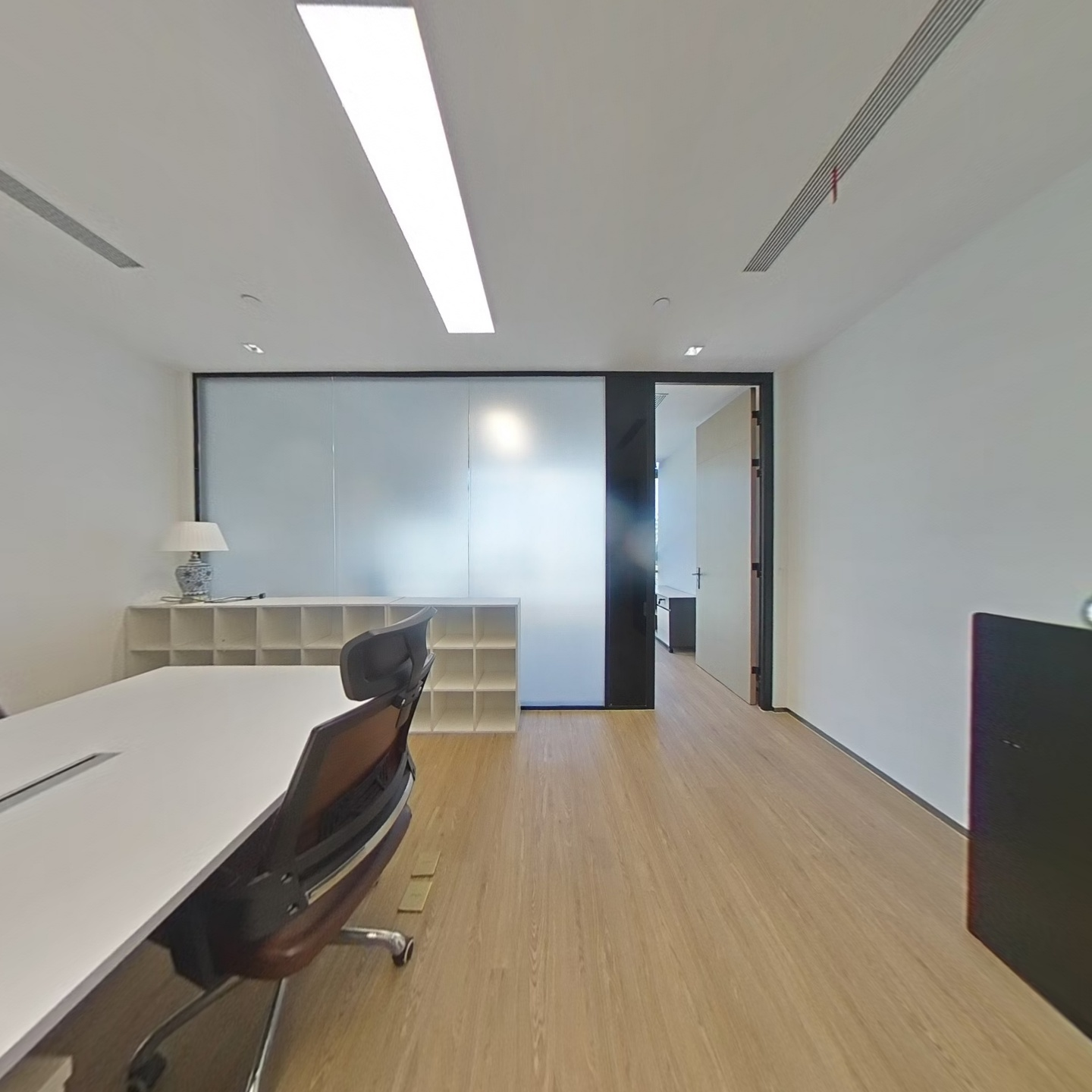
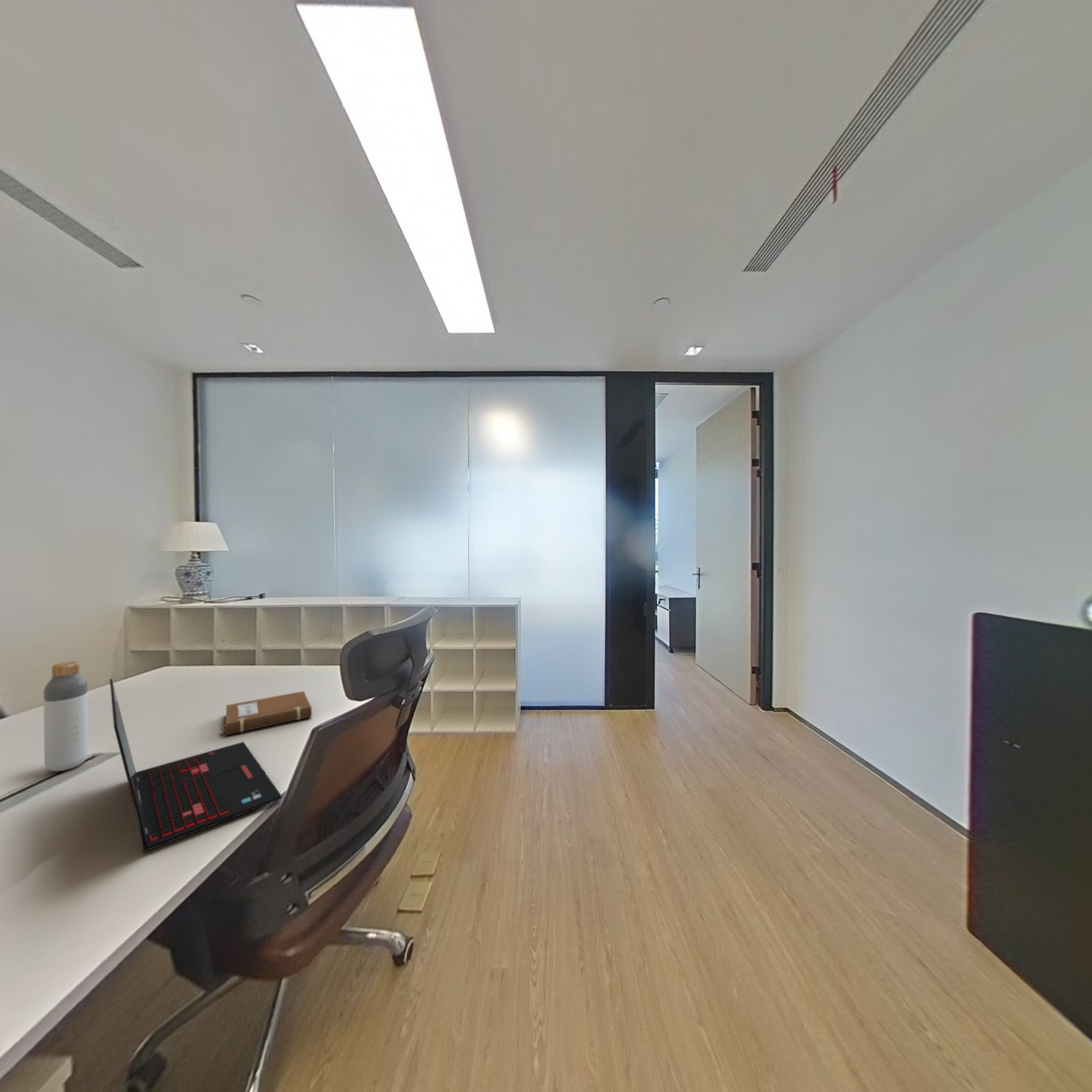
+ bottle [42,661,89,772]
+ notebook [220,690,312,736]
+ laptop [109,678,283,853]
